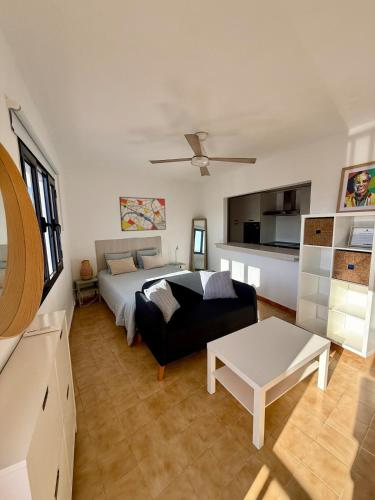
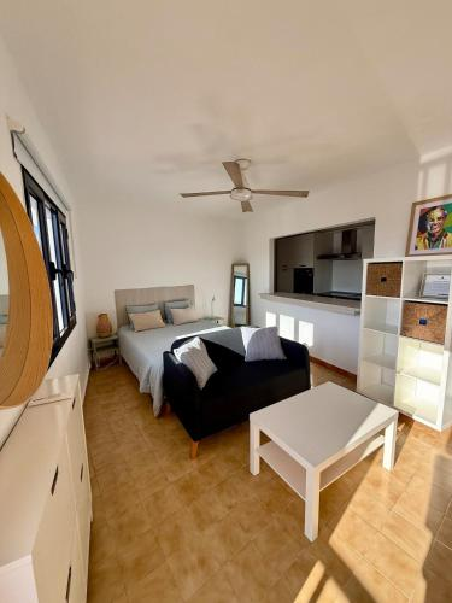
- wall art [118,196,167,232]
